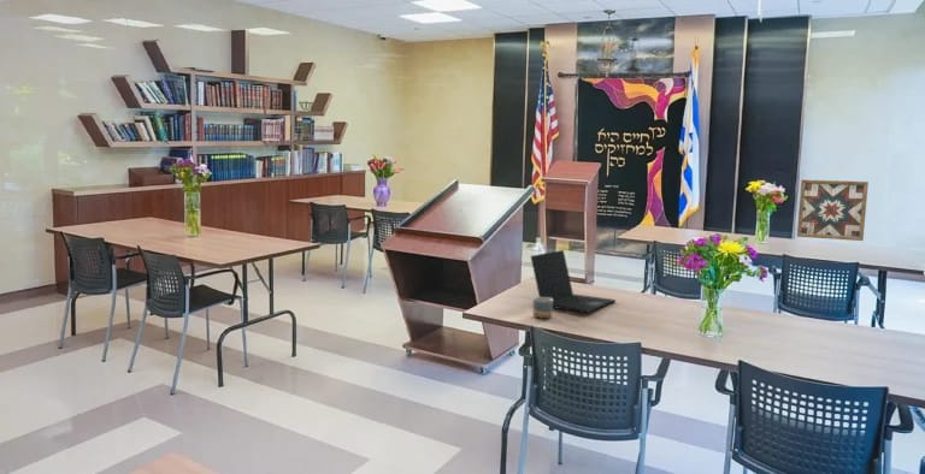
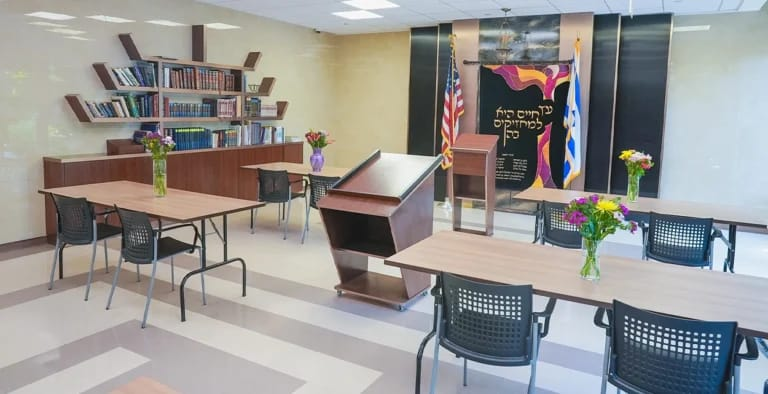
- laptop [530,249,617,314]
- wall art [796,178,870,242]
- mug [531,296,554,320]
